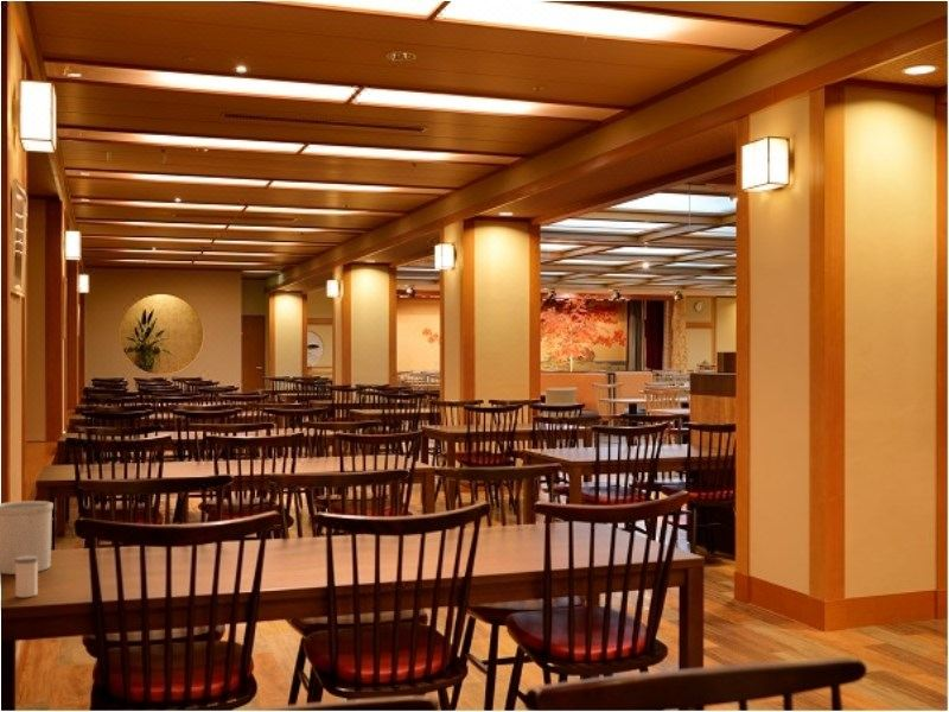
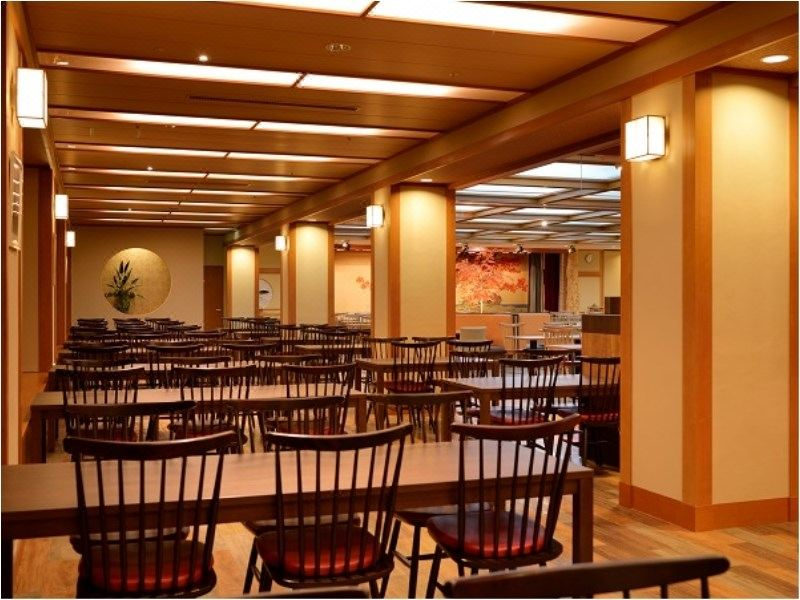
- utensil holder [0,500,55,576]
- salt shaker [14,555,39,598]
